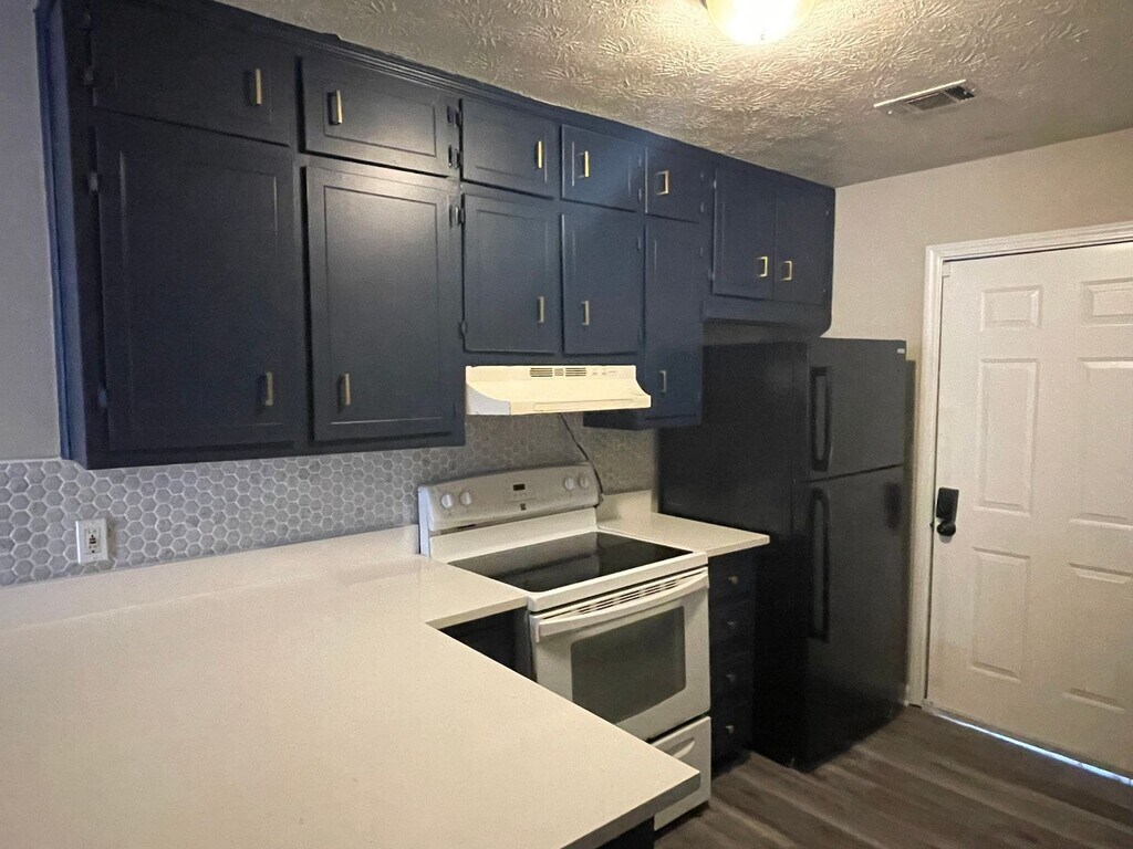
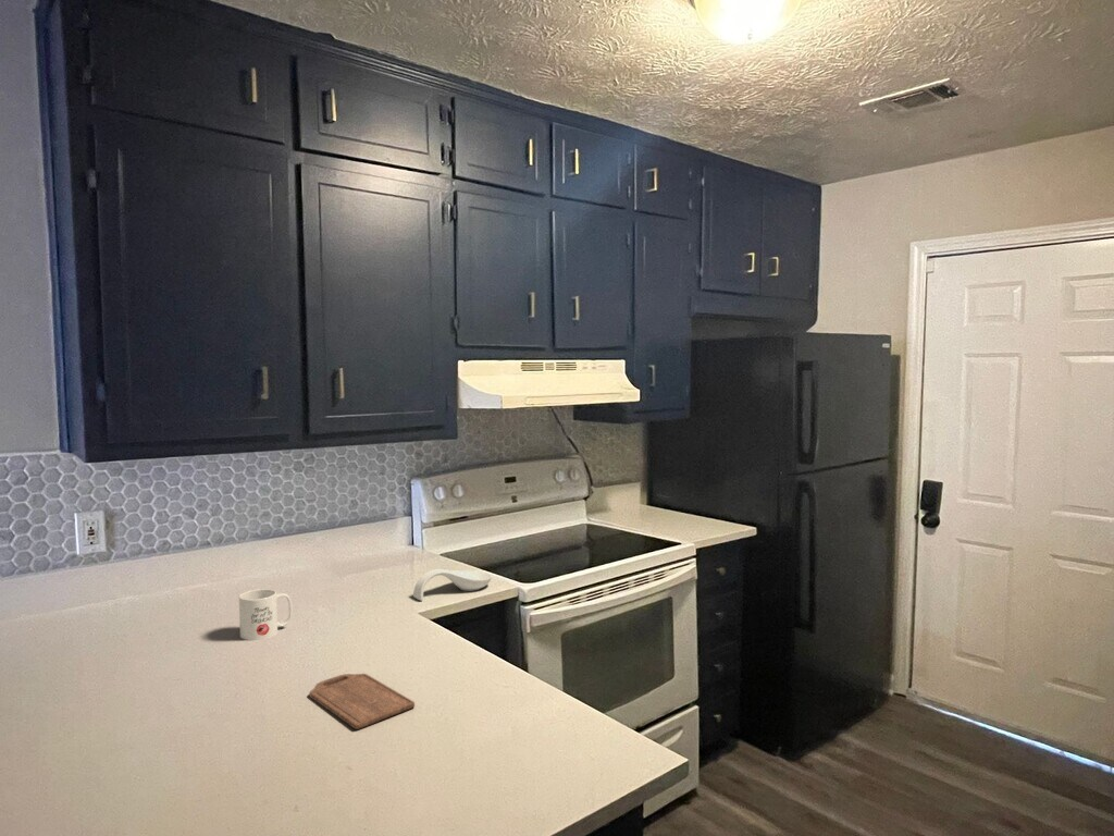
+ mug [238,588,293,641]
+ cutting board [308,673,416,730]
+ spoon rest [412,568,493,602]
